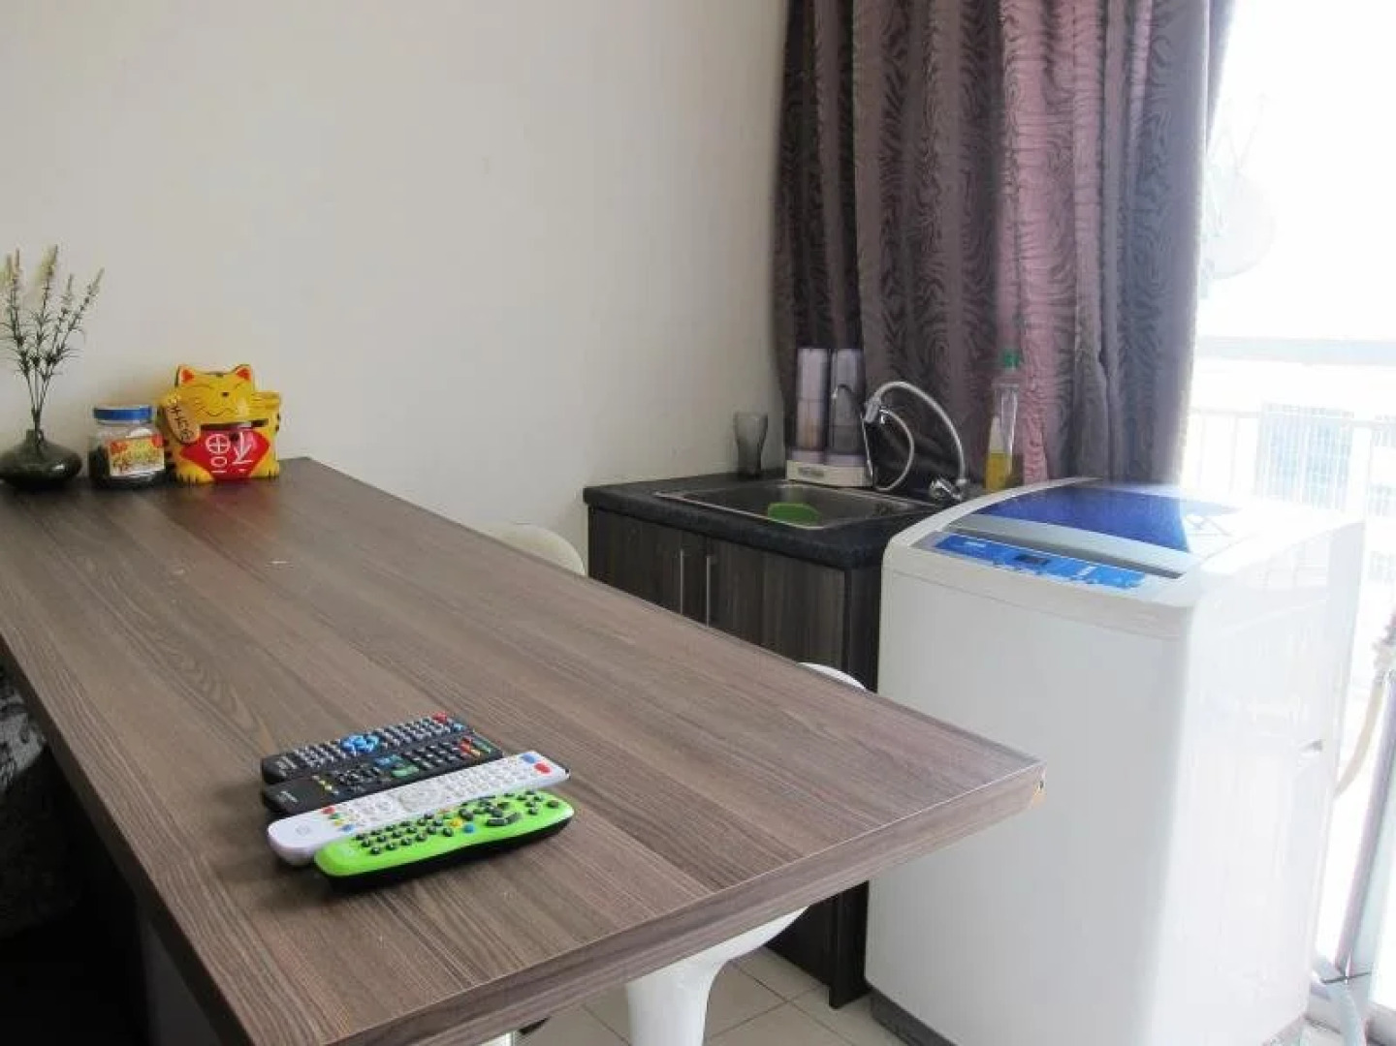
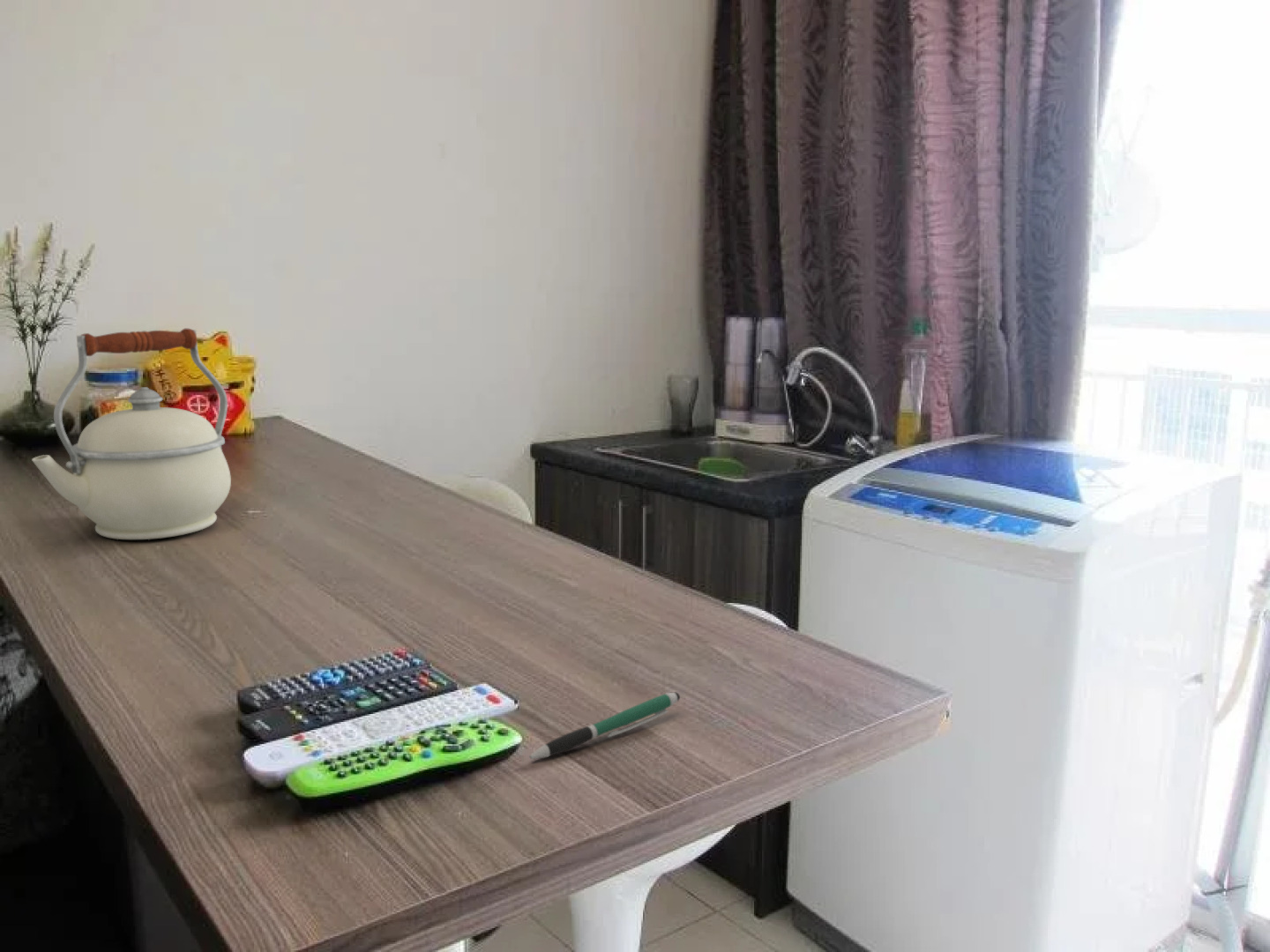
+ pen [528,692,681,760]
+ kettle [31,328,232,540]
